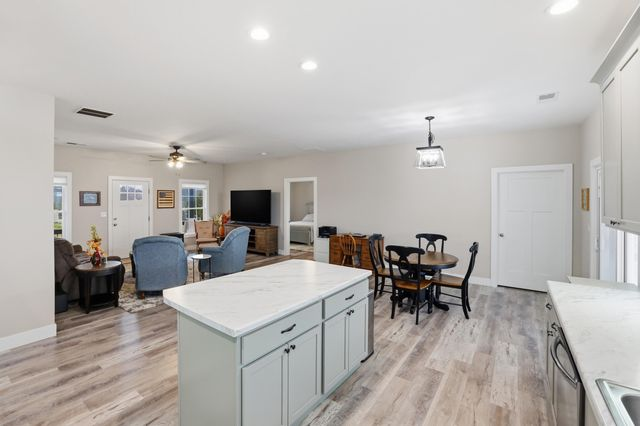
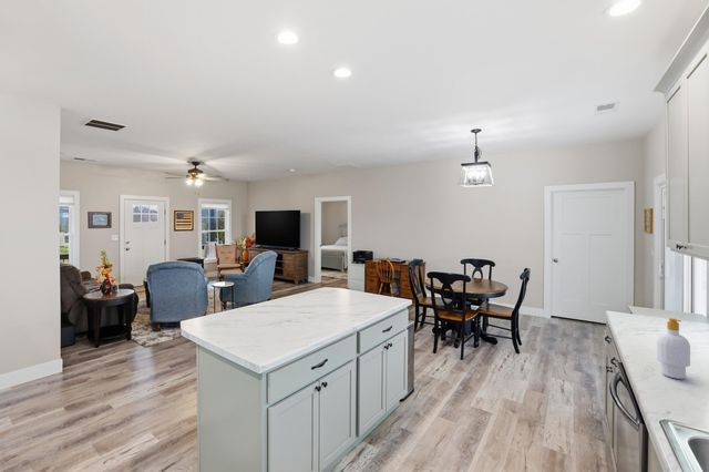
+ soap bottle [656,317,691,380]
